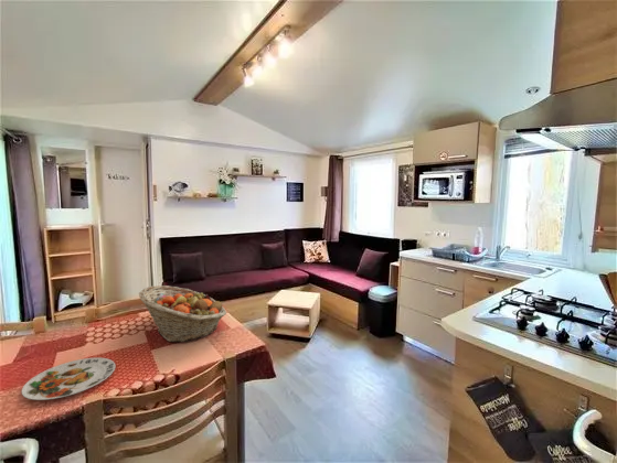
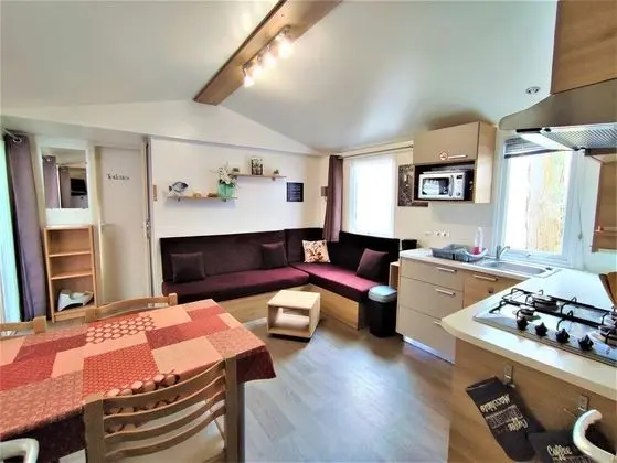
- fruit basket [138,284,227,343]
- plate [21,357,117,401]
